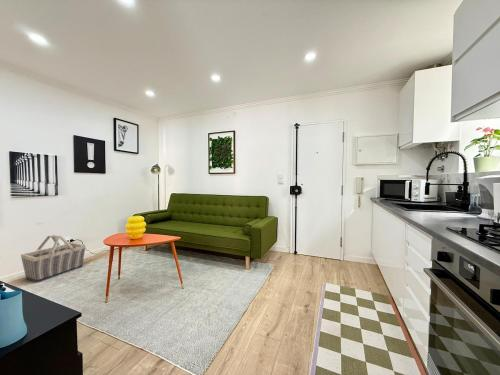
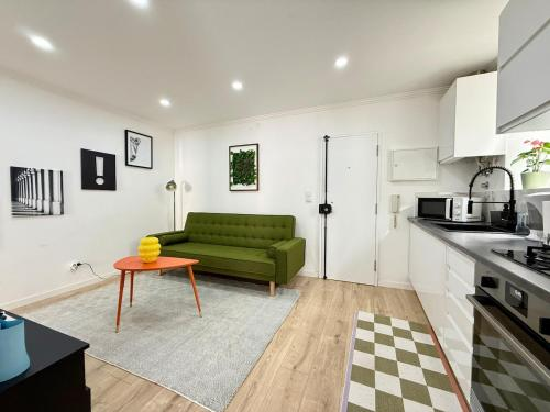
- basket [20,234,87,283]
